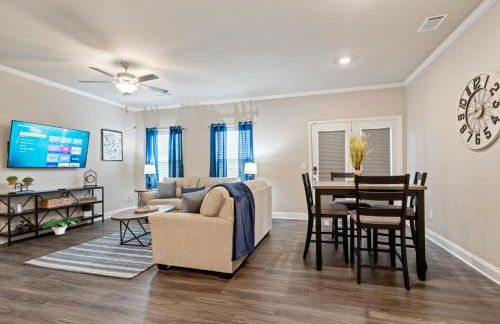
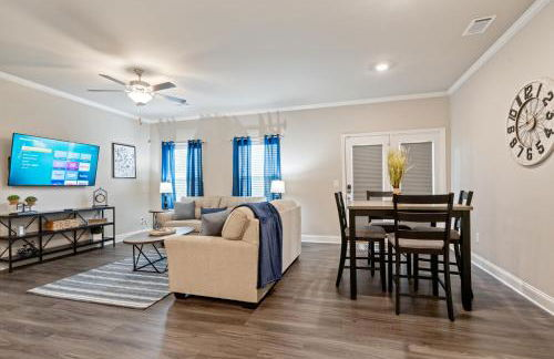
- potted plant [41,216,82,236]
